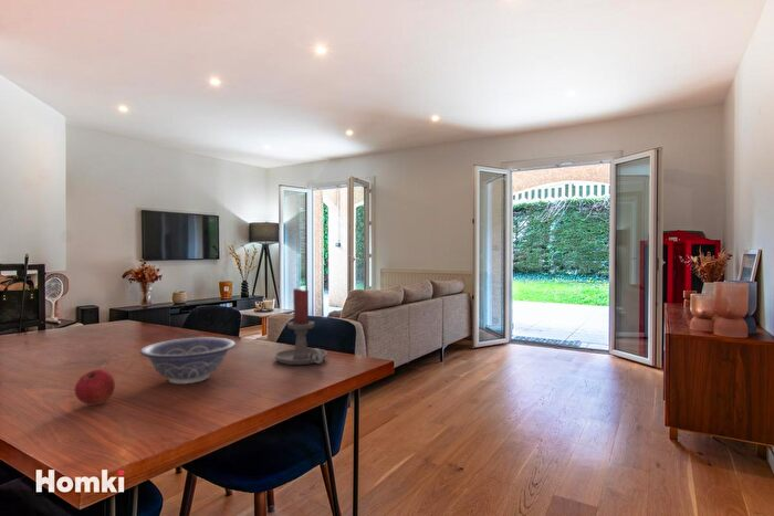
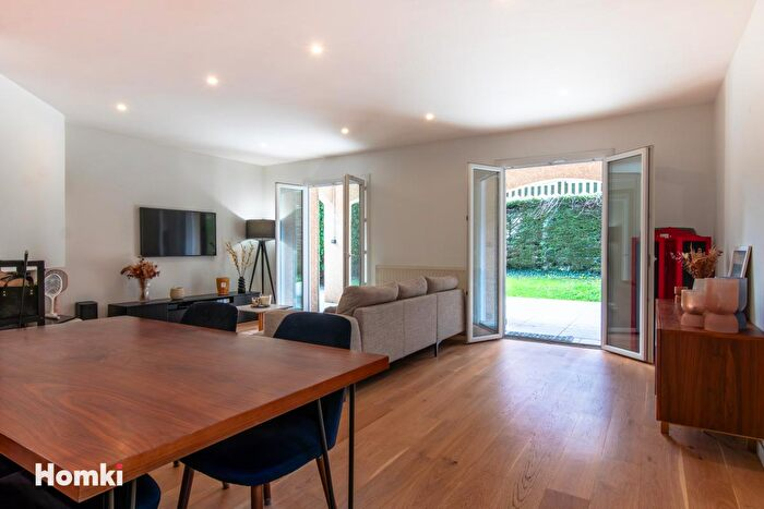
- apple [74,368,116,407]
- candle holder [273,287,328,366]
- decorative bowl [138,337,237,385]
